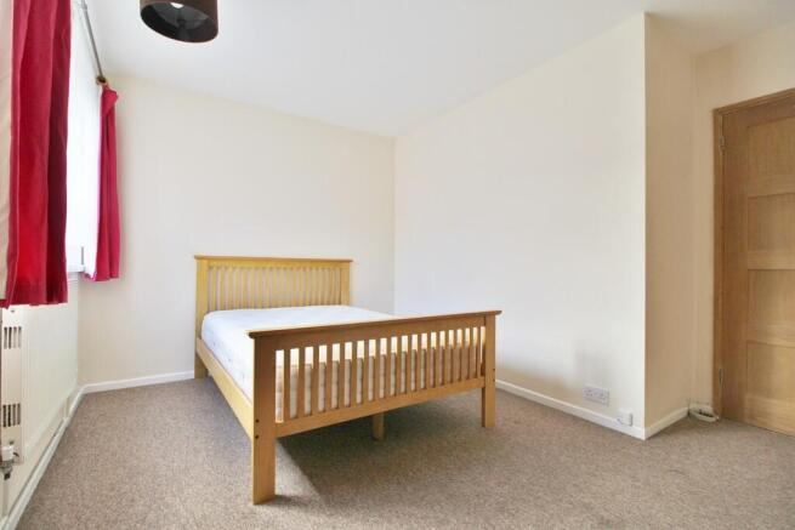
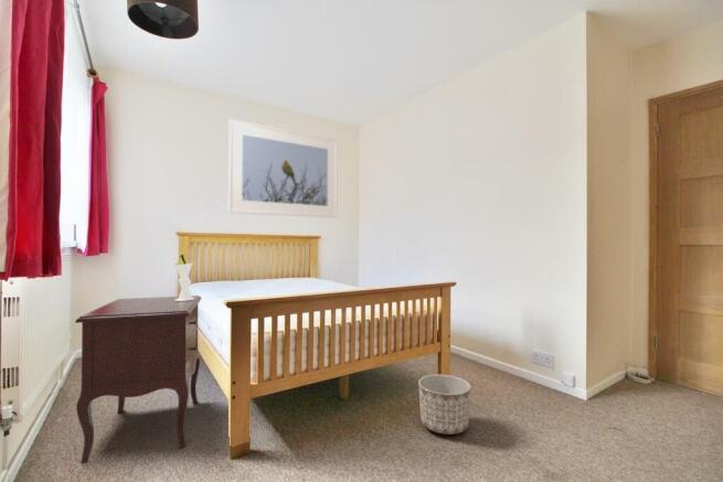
+ vase [174,254,194,301]
+ planter [417,374,471,436]
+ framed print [227,118,339,219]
+ nightstand [74,294,202,464]
